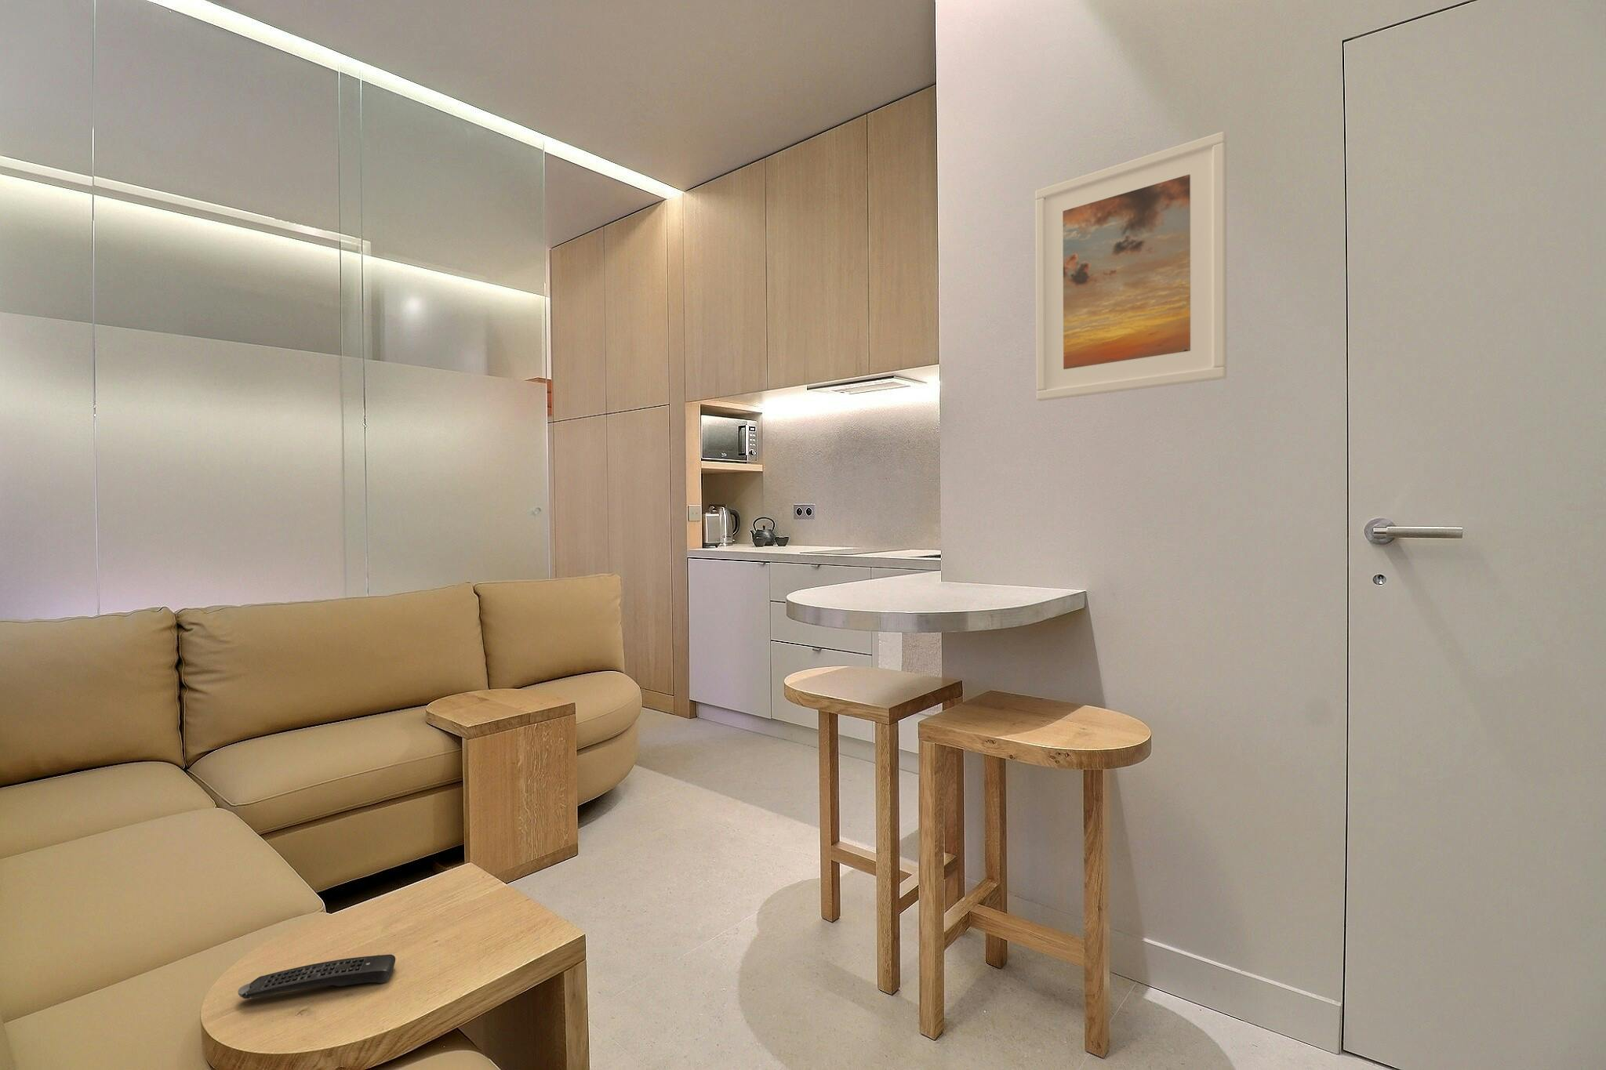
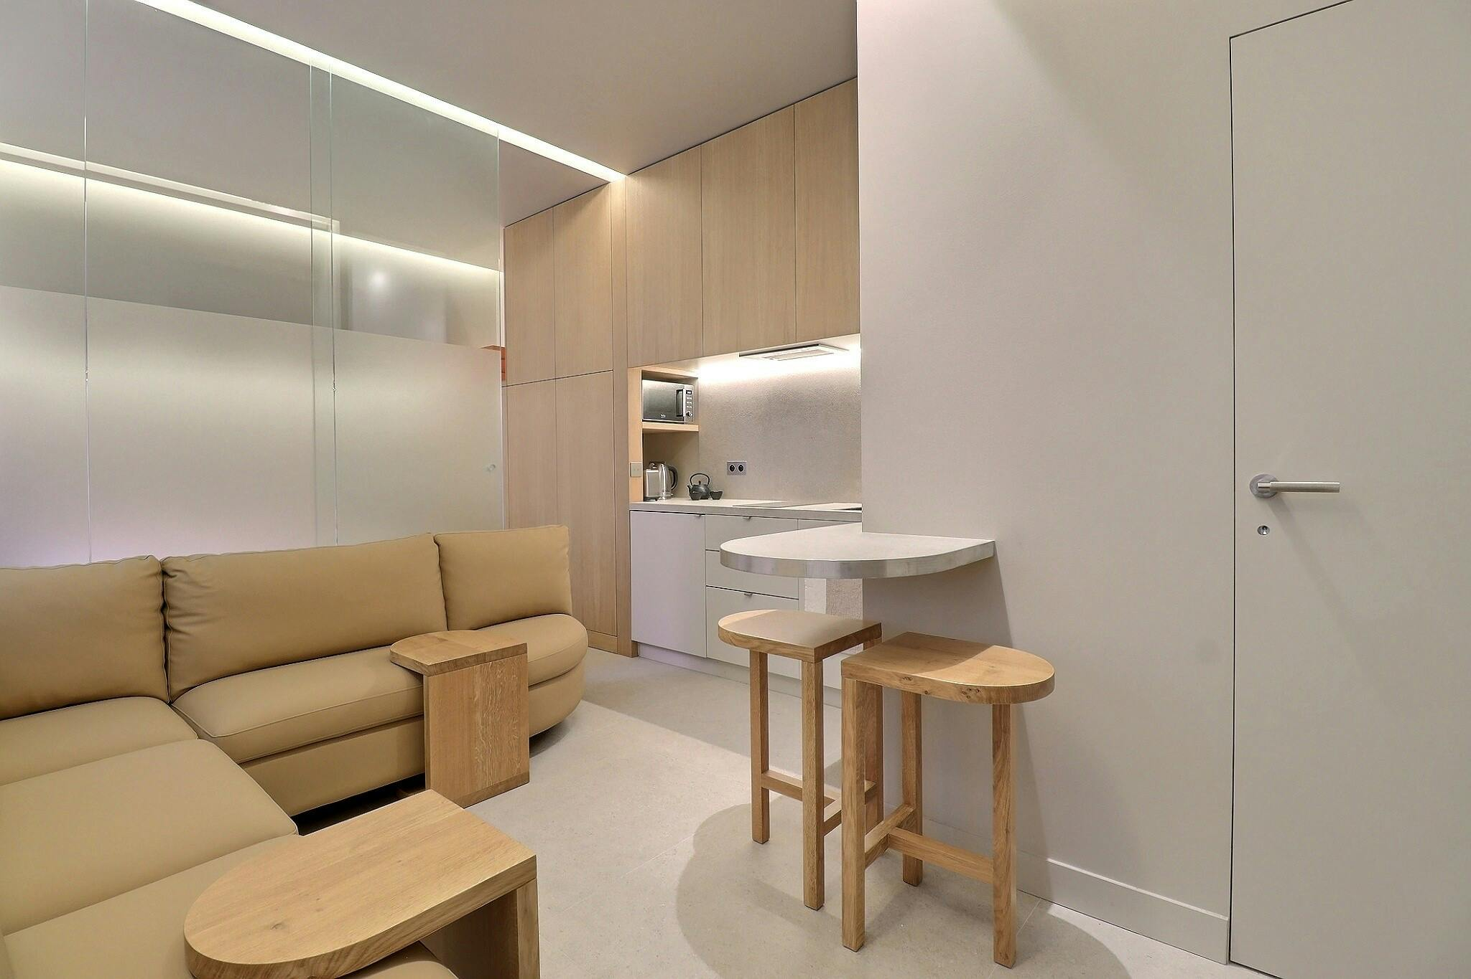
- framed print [1034,131,1227,402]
- remote control [238,954,396,1000]
